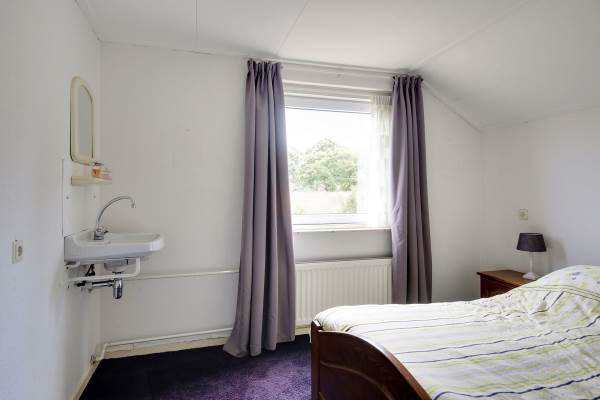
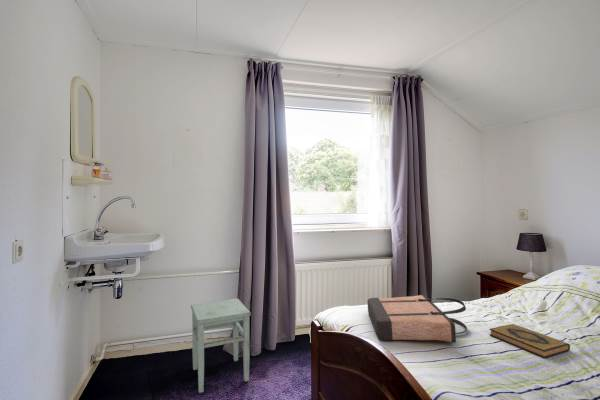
+ stool [190,298,252,394]
+ hardback book [488,323,571,359]
+ shopping bag [366,294,468,344]
